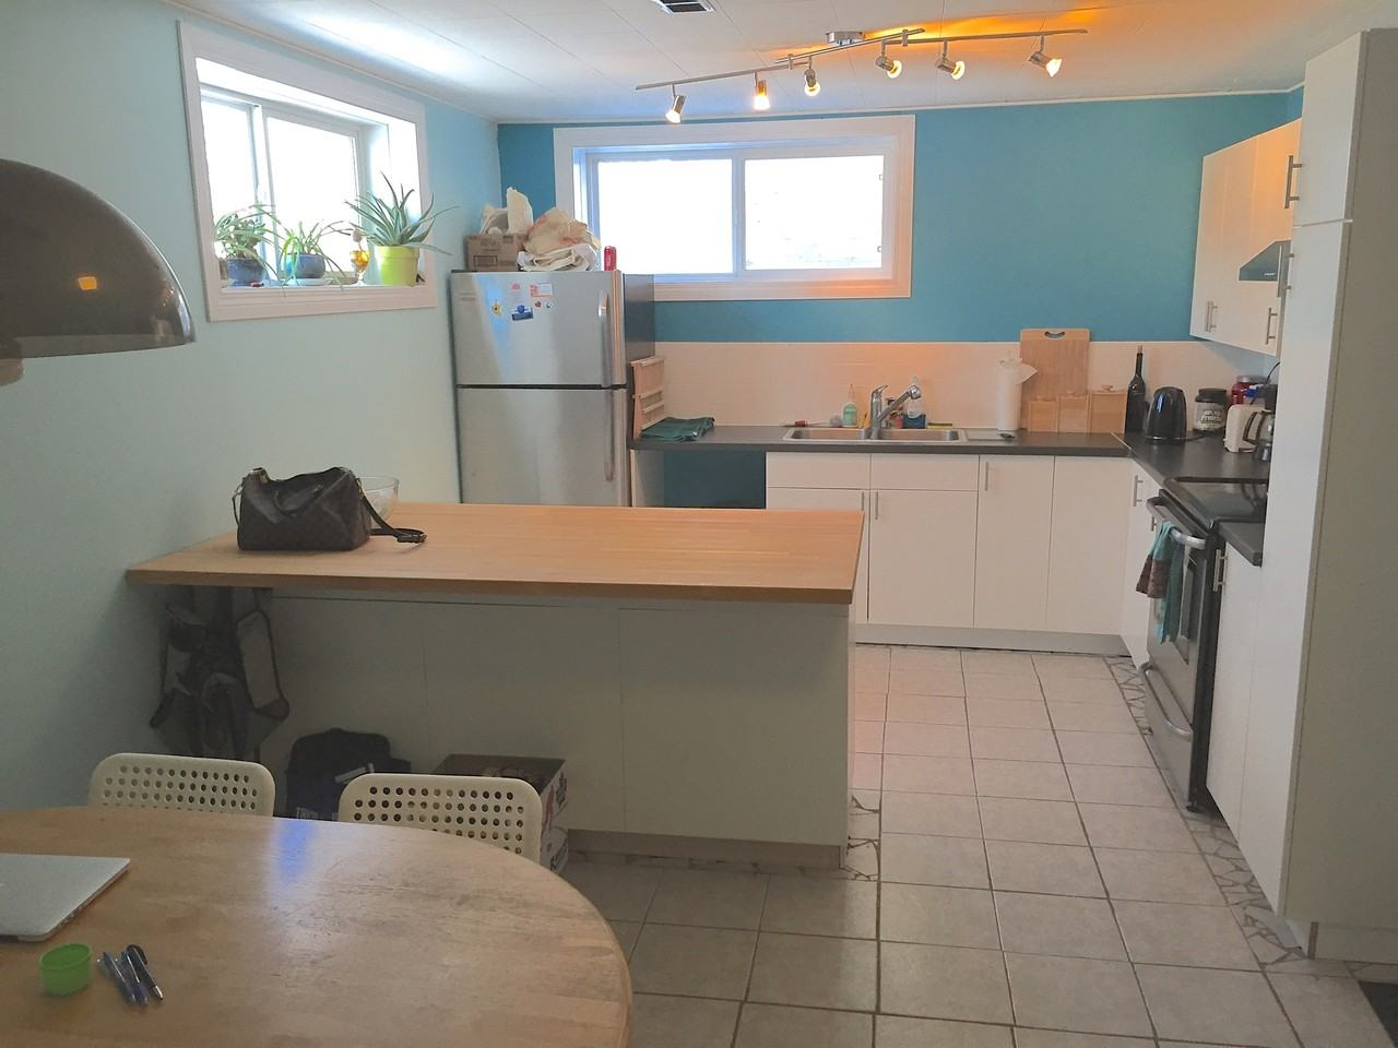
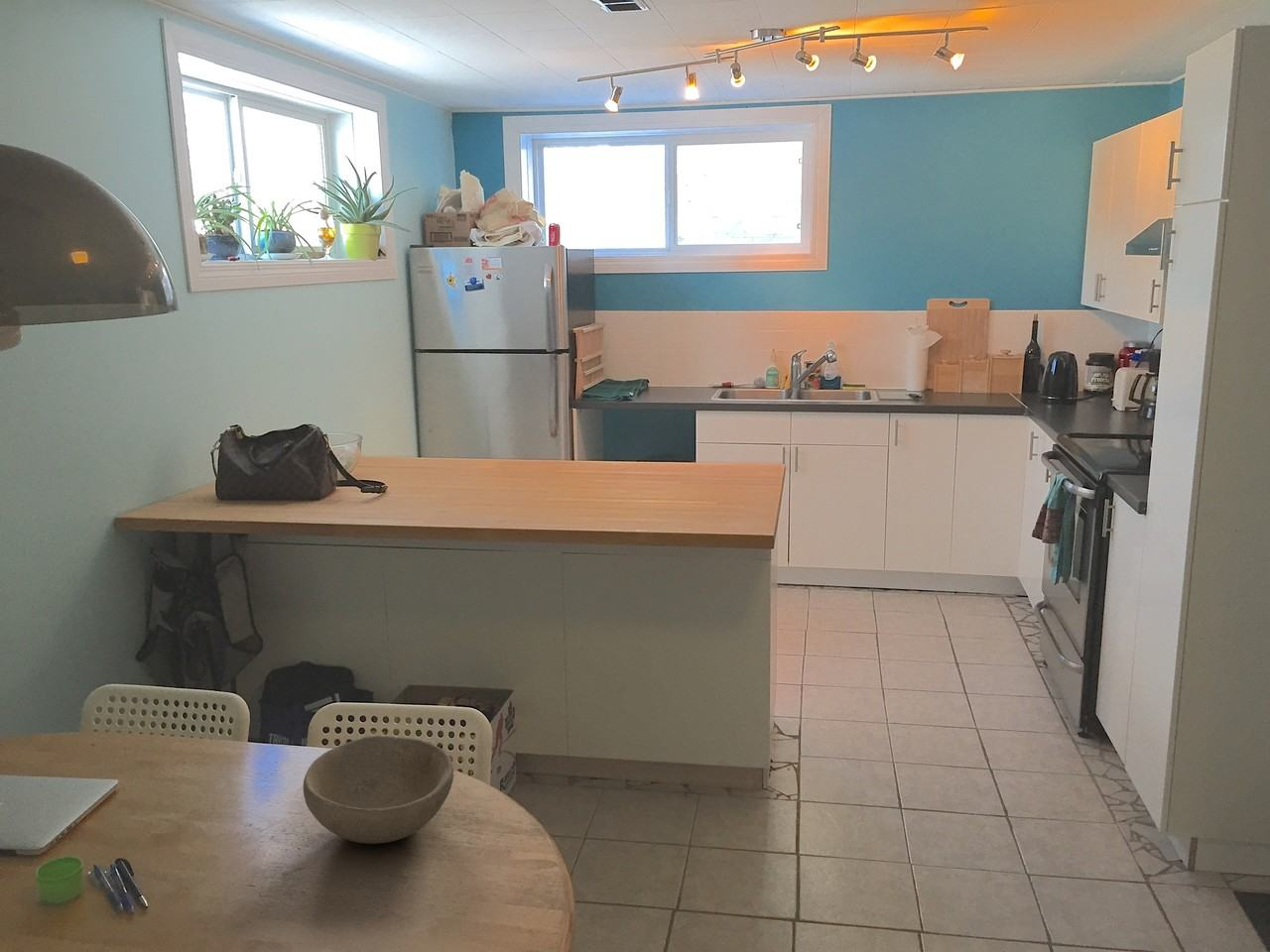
+ bowl [303,735,454,845]
